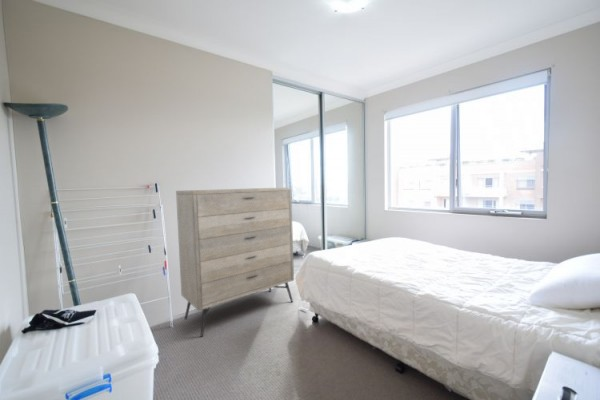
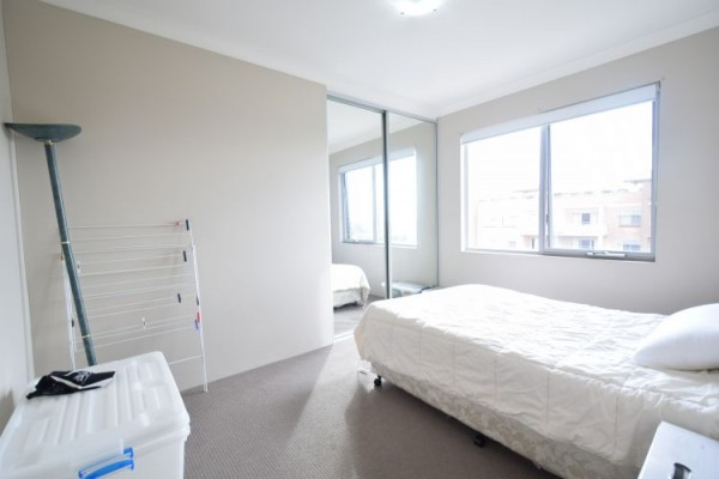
- dresser [175,186,295,338]
